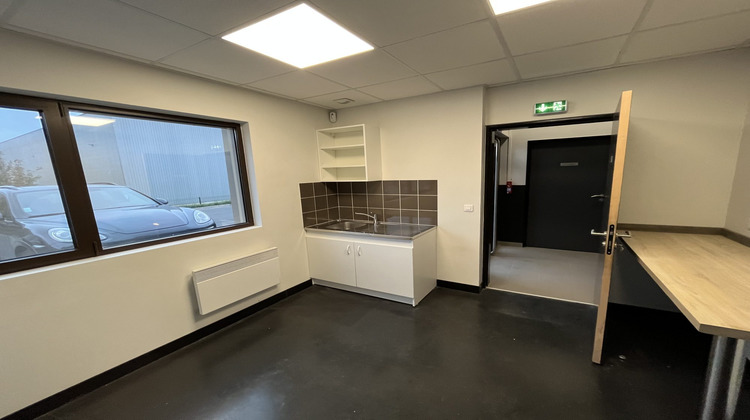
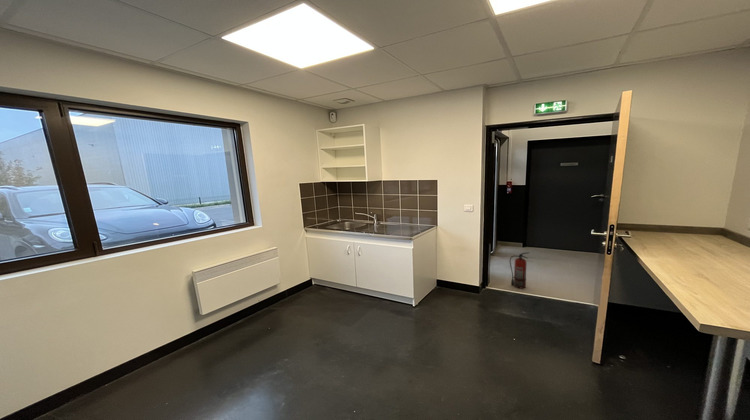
+ fire extinguisher [509,251,530,290]
